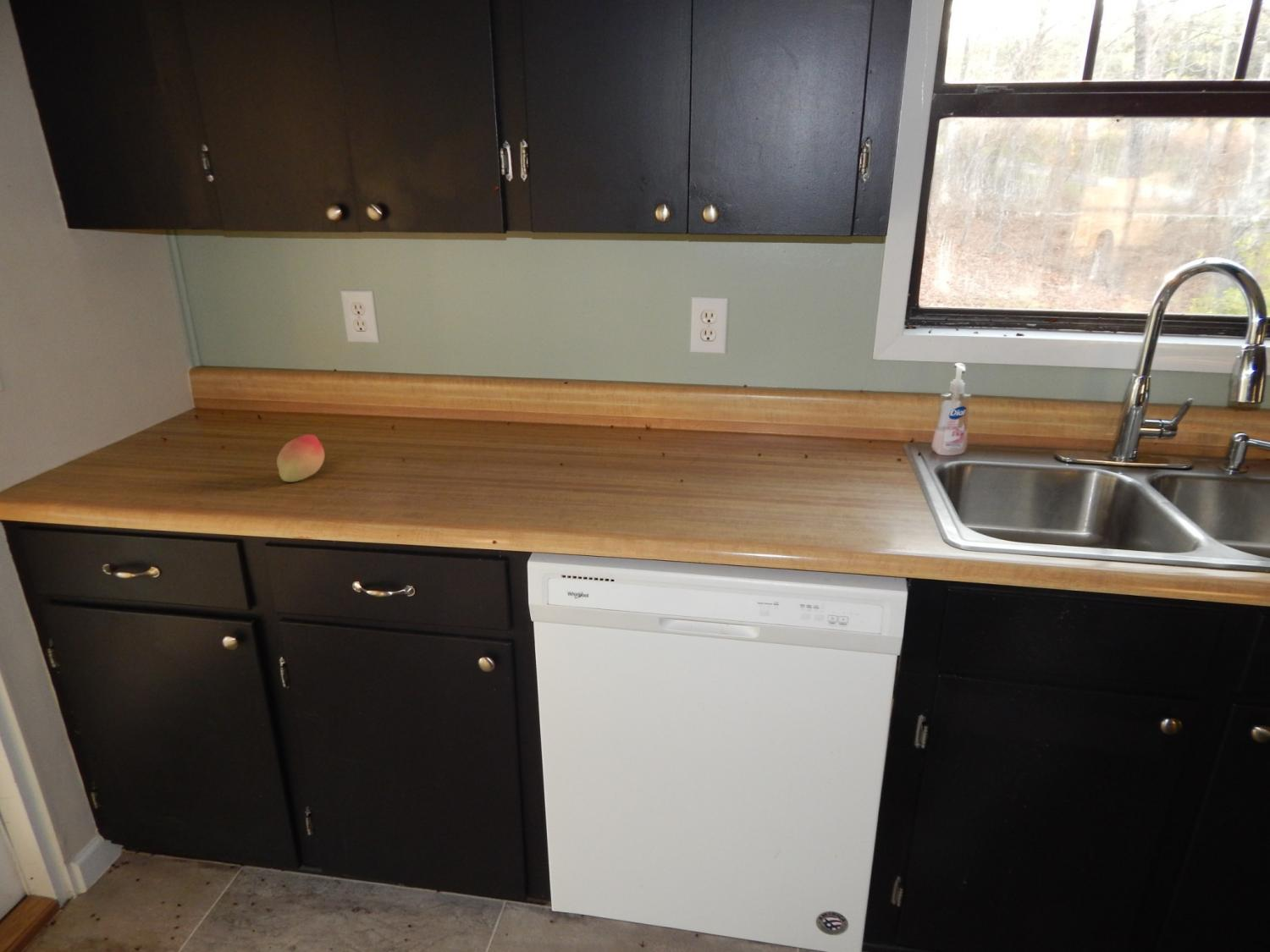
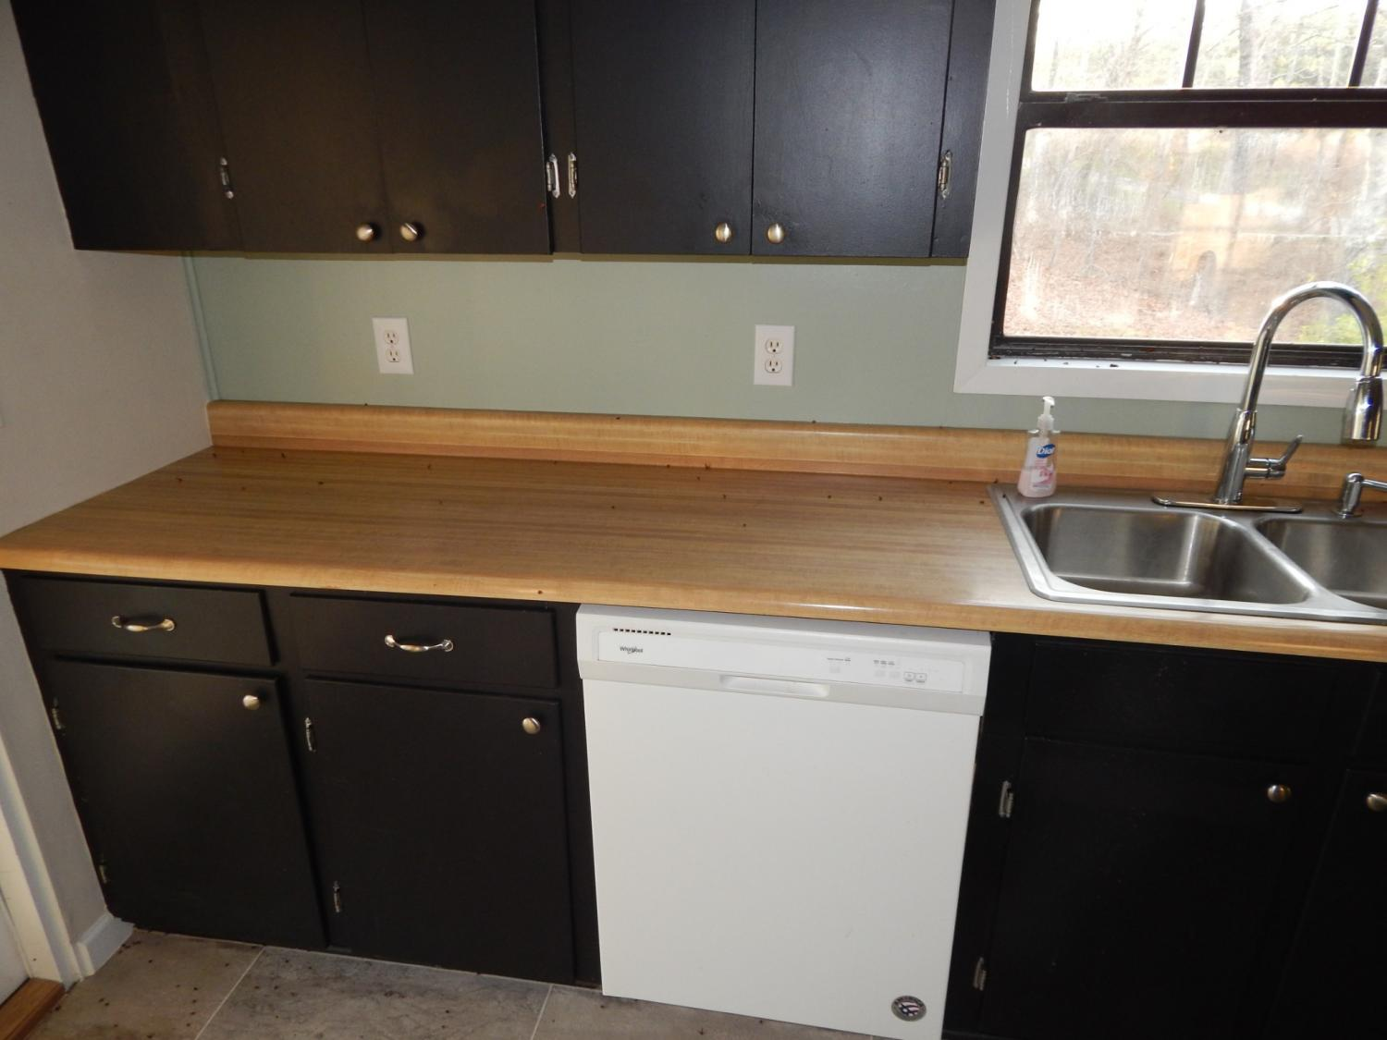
- fruit [276,433,325,482]
